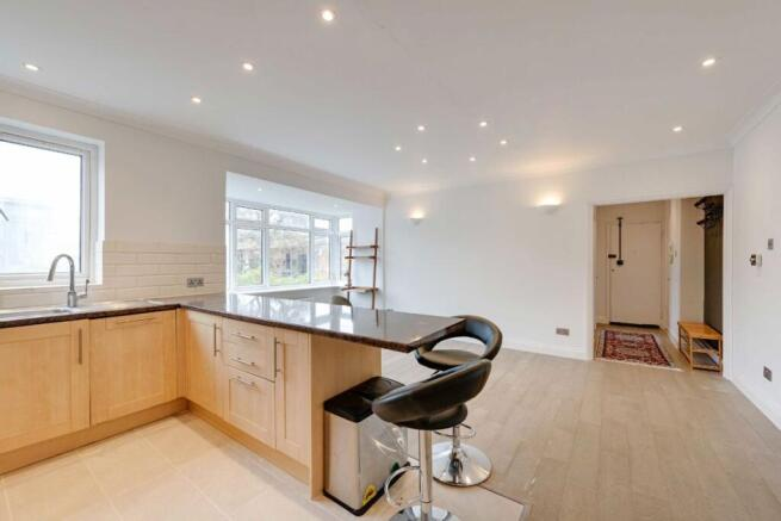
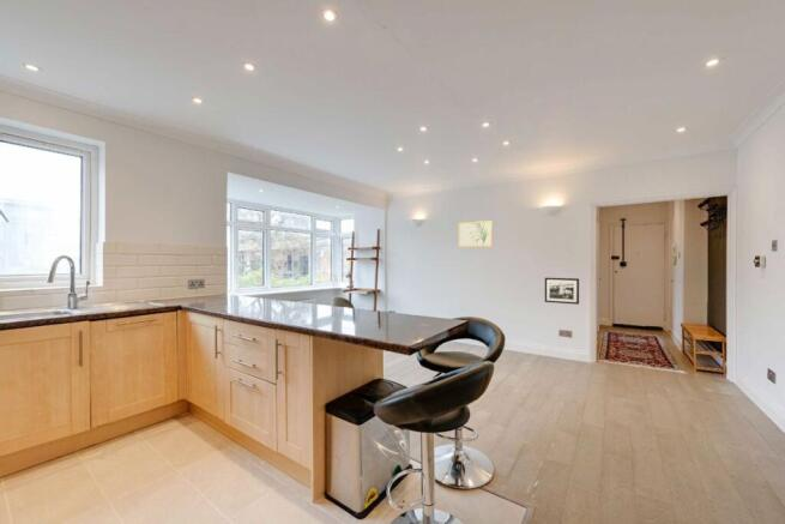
+ wall art [458,219,494,248]
+ picture frame [544,277,580,306]
